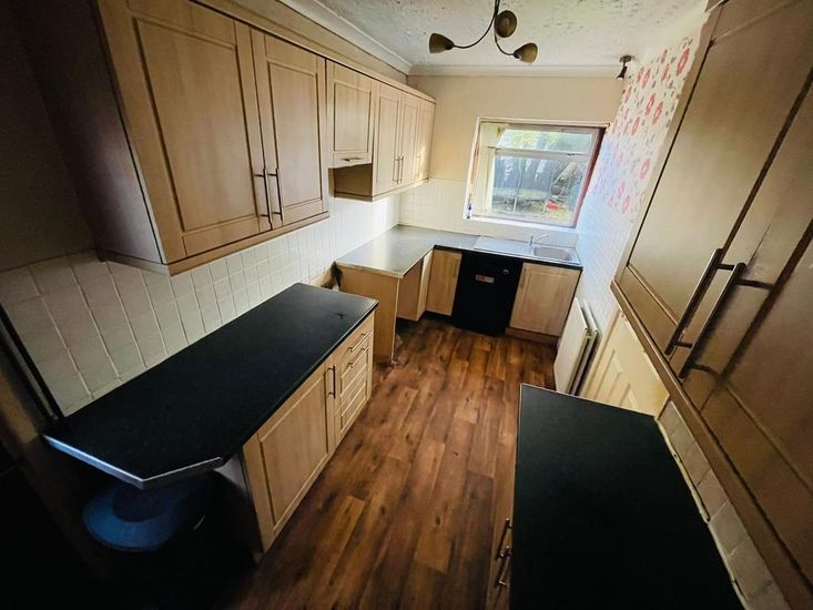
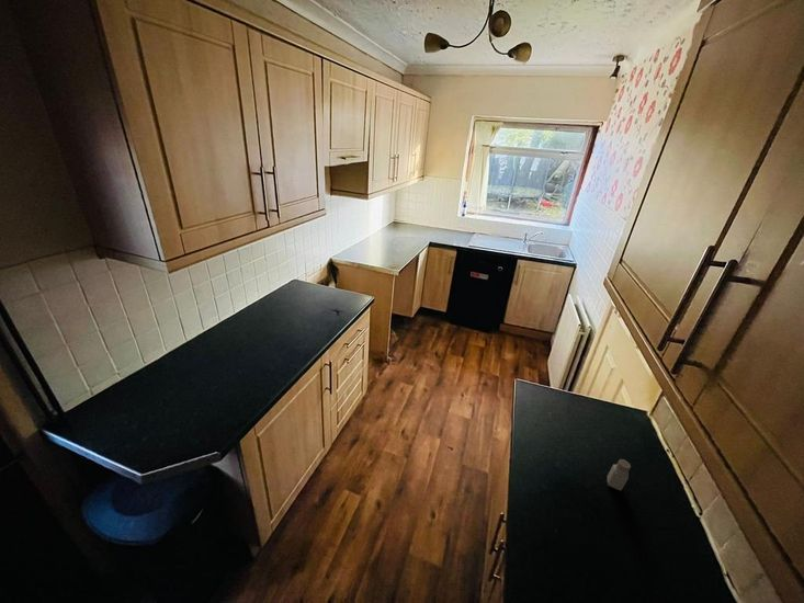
+ pepper shaker [607,458,632,491]
